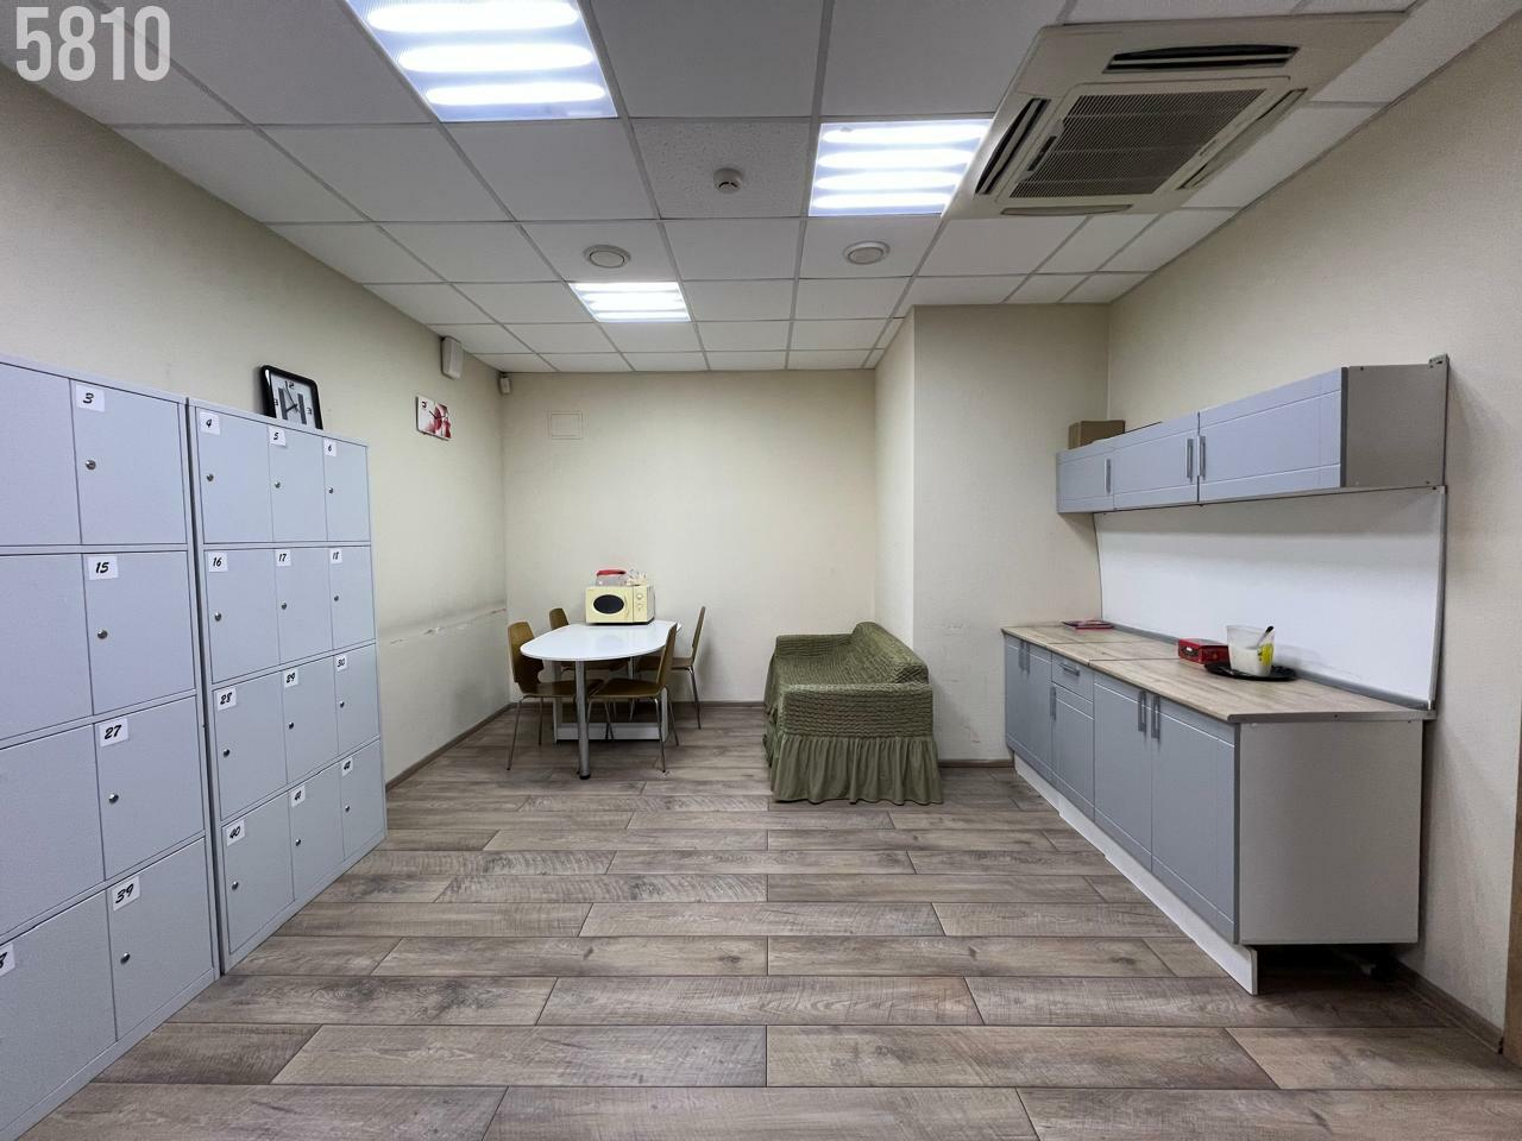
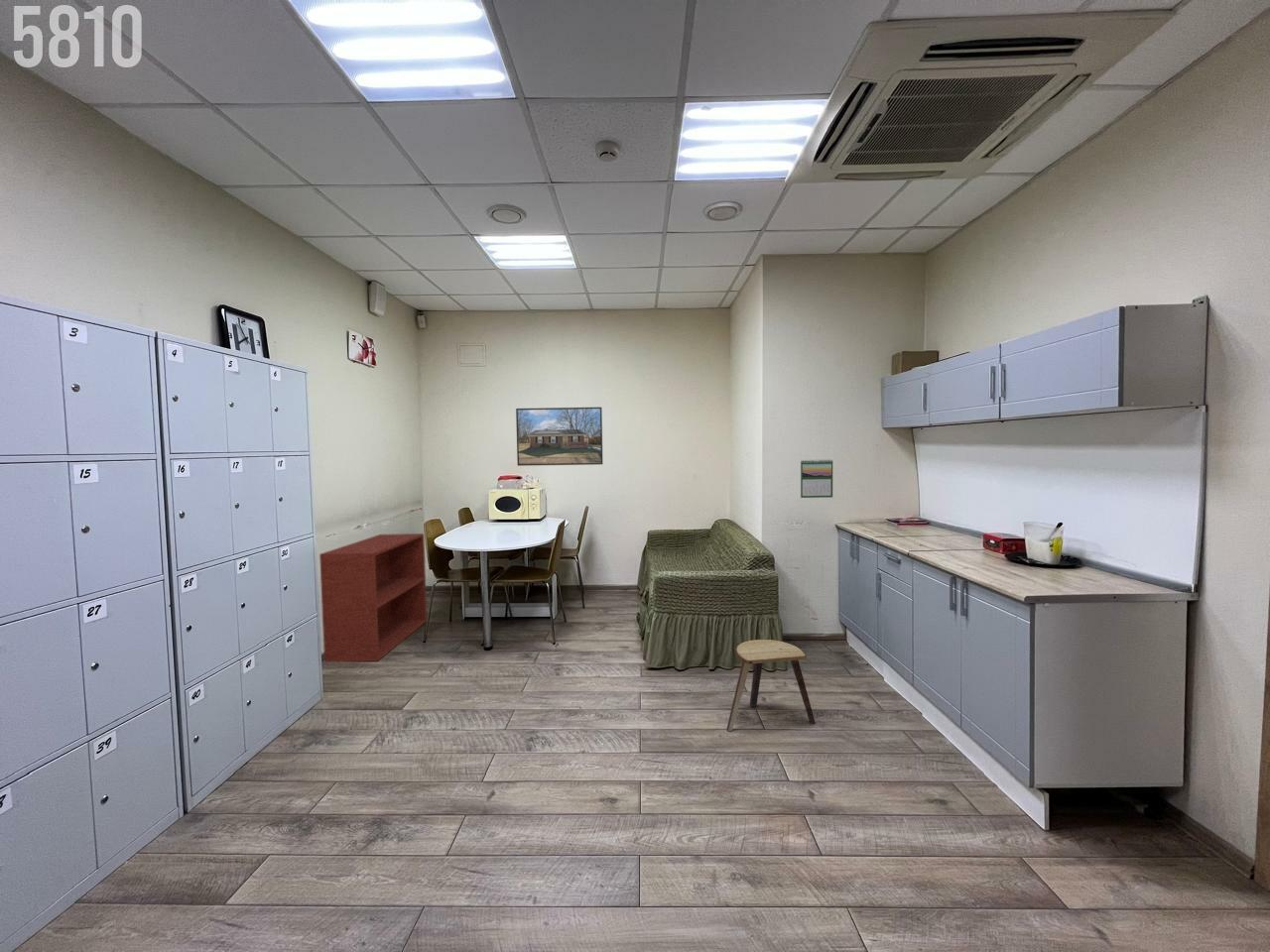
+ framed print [515,407,604,467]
+ stool [726,639,817,732]
+ calendar [800,458,833,499]
+ tv stand [318,533,428,662]
